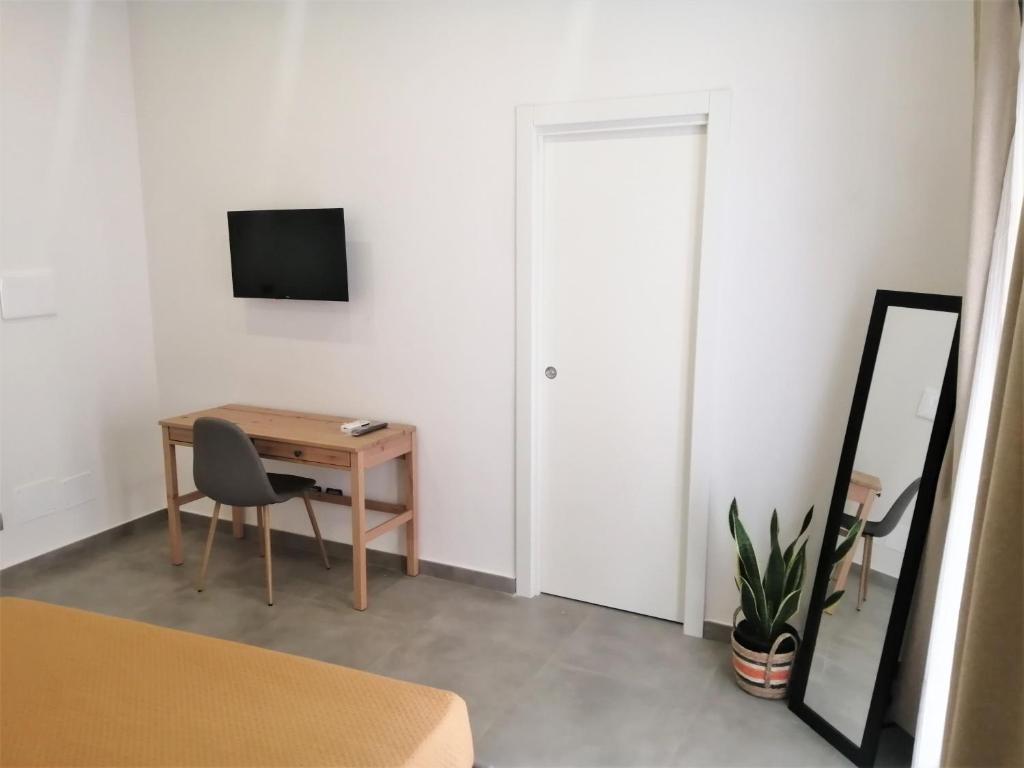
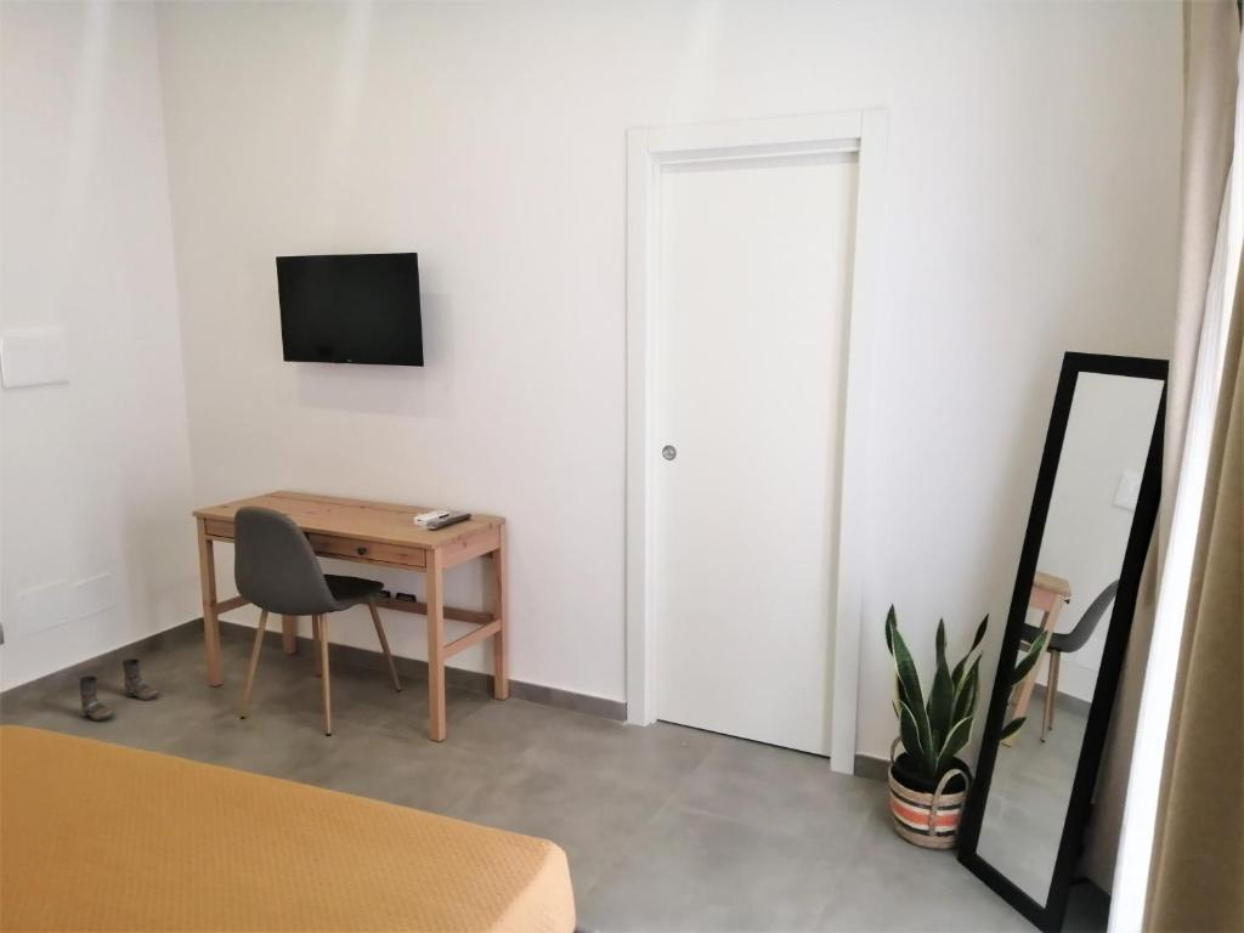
+ boots [77,657,160,722]
